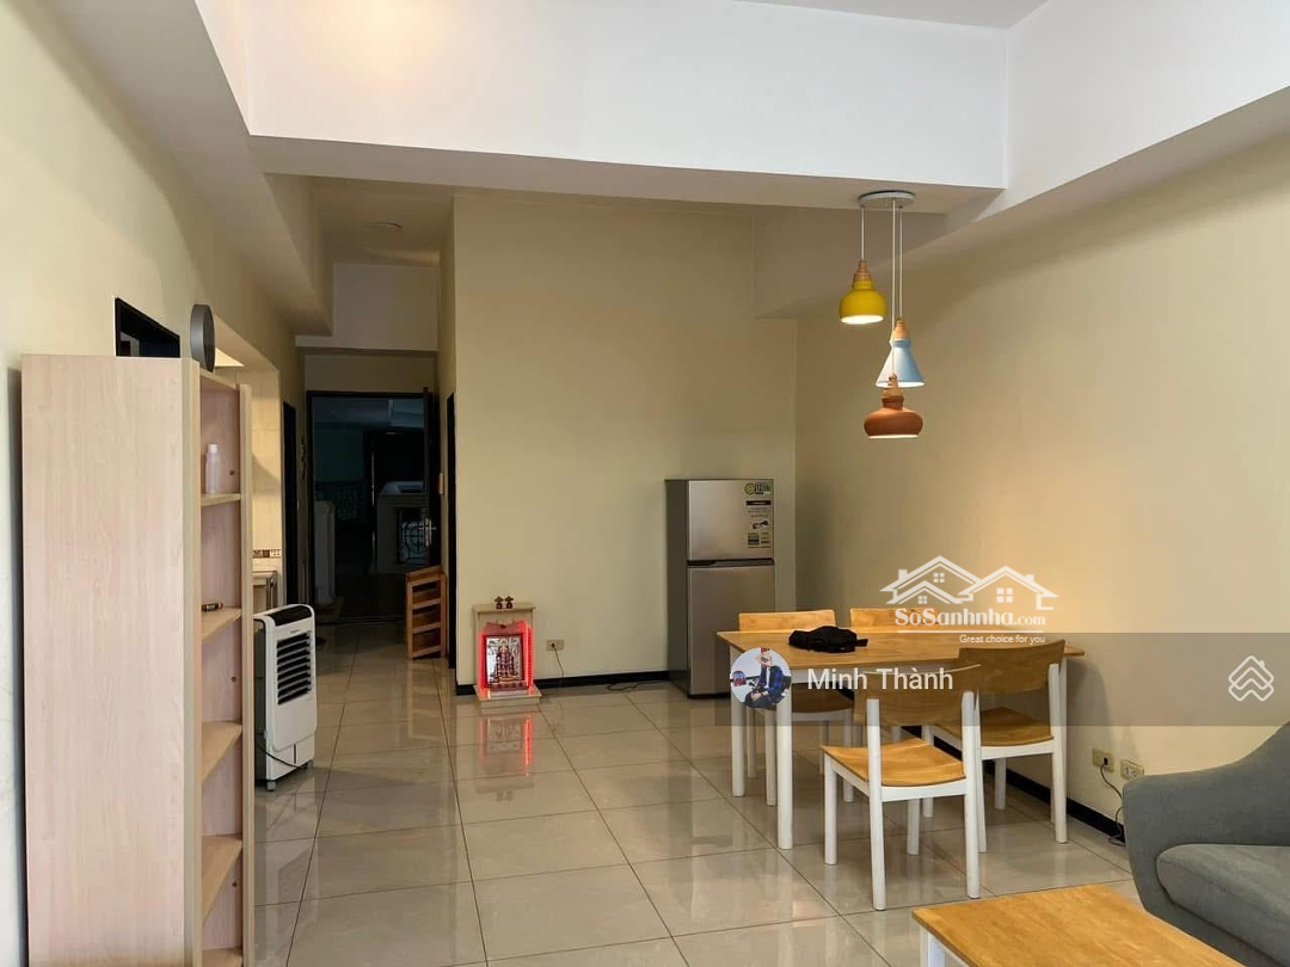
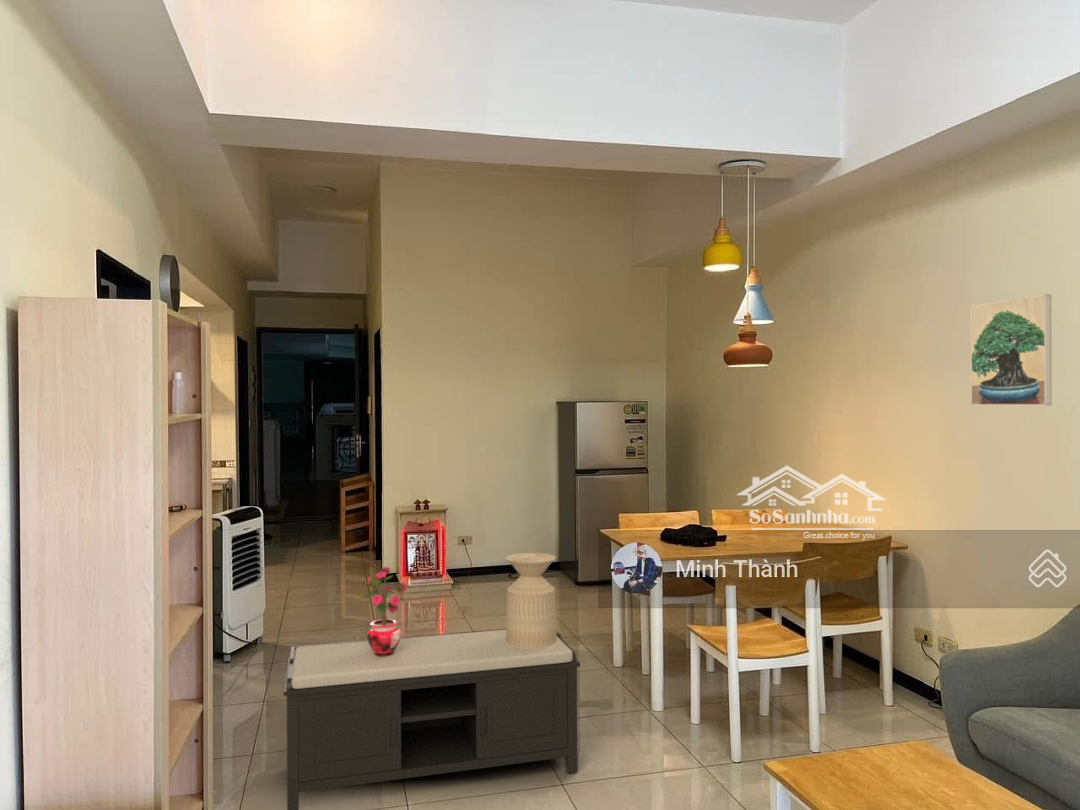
+ potted plant [357,566,409,657]
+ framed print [970,293,1052,406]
+ bench [283,628,581,810]
+ side table [505,552,557,648]
